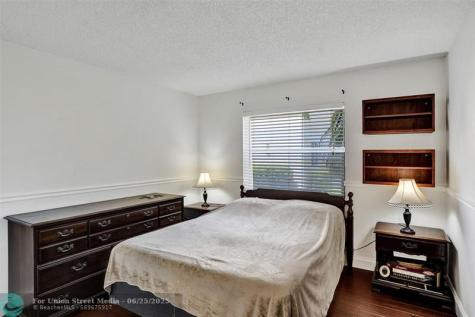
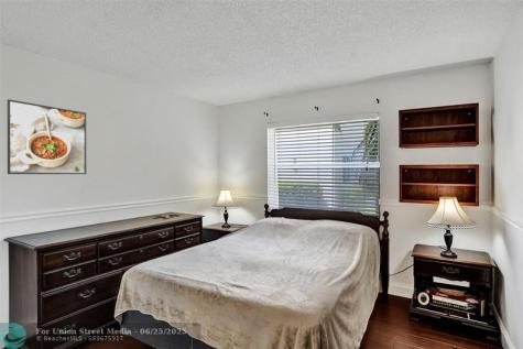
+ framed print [7,98,88,175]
